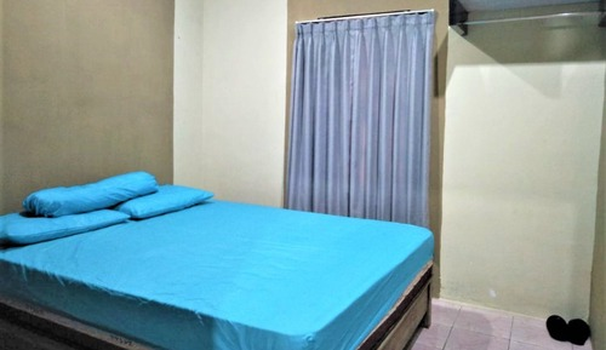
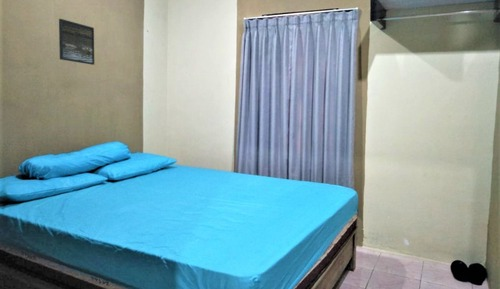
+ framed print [58,18,95,66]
